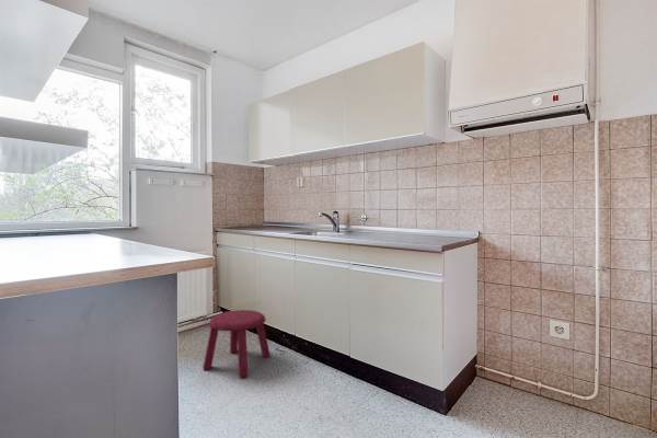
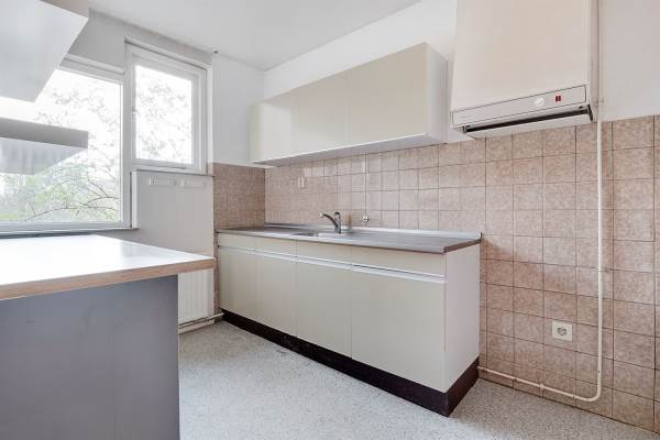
- stool [201,309,272,379]
